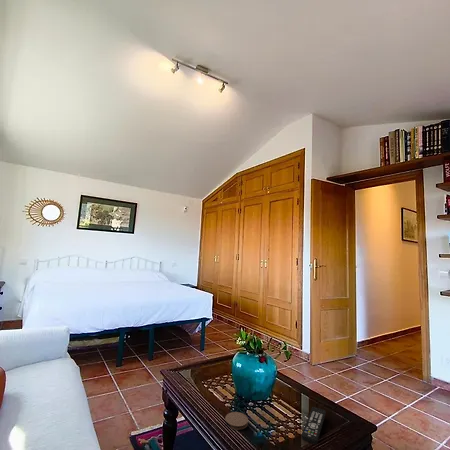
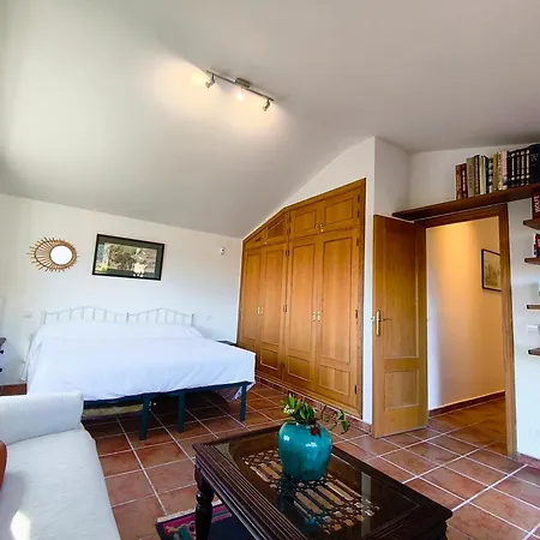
- coaster [224,411,249,431]
- remote control [300,406,327,445]
